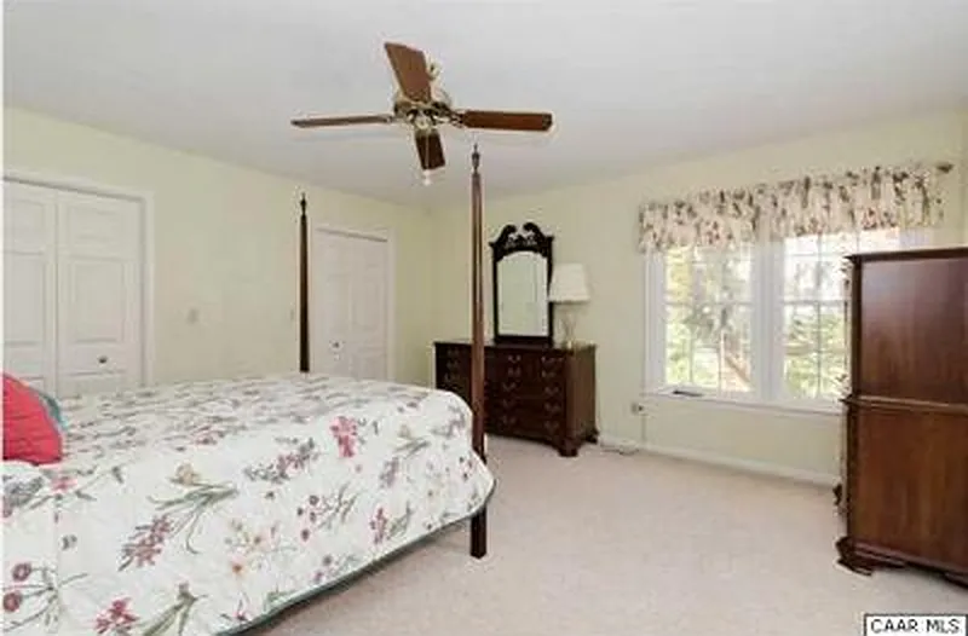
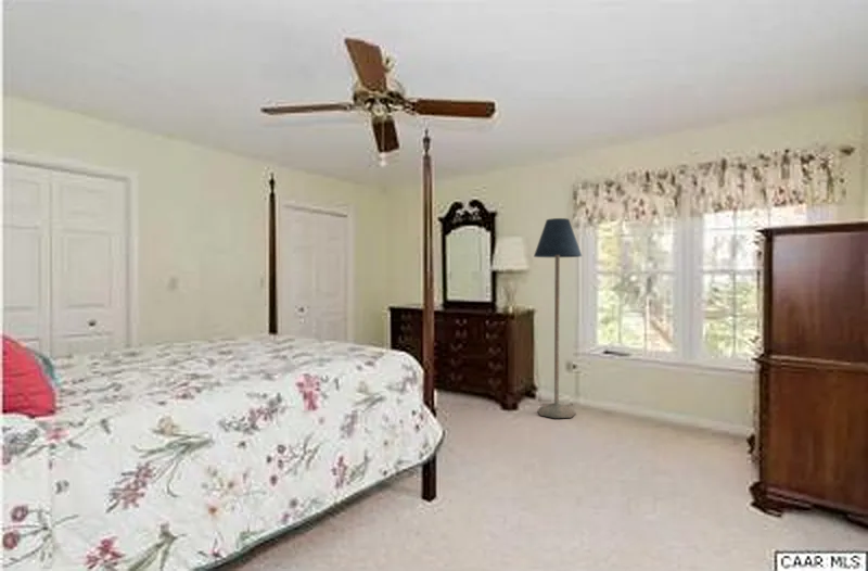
+ floor lamp [533,217,583,419]
